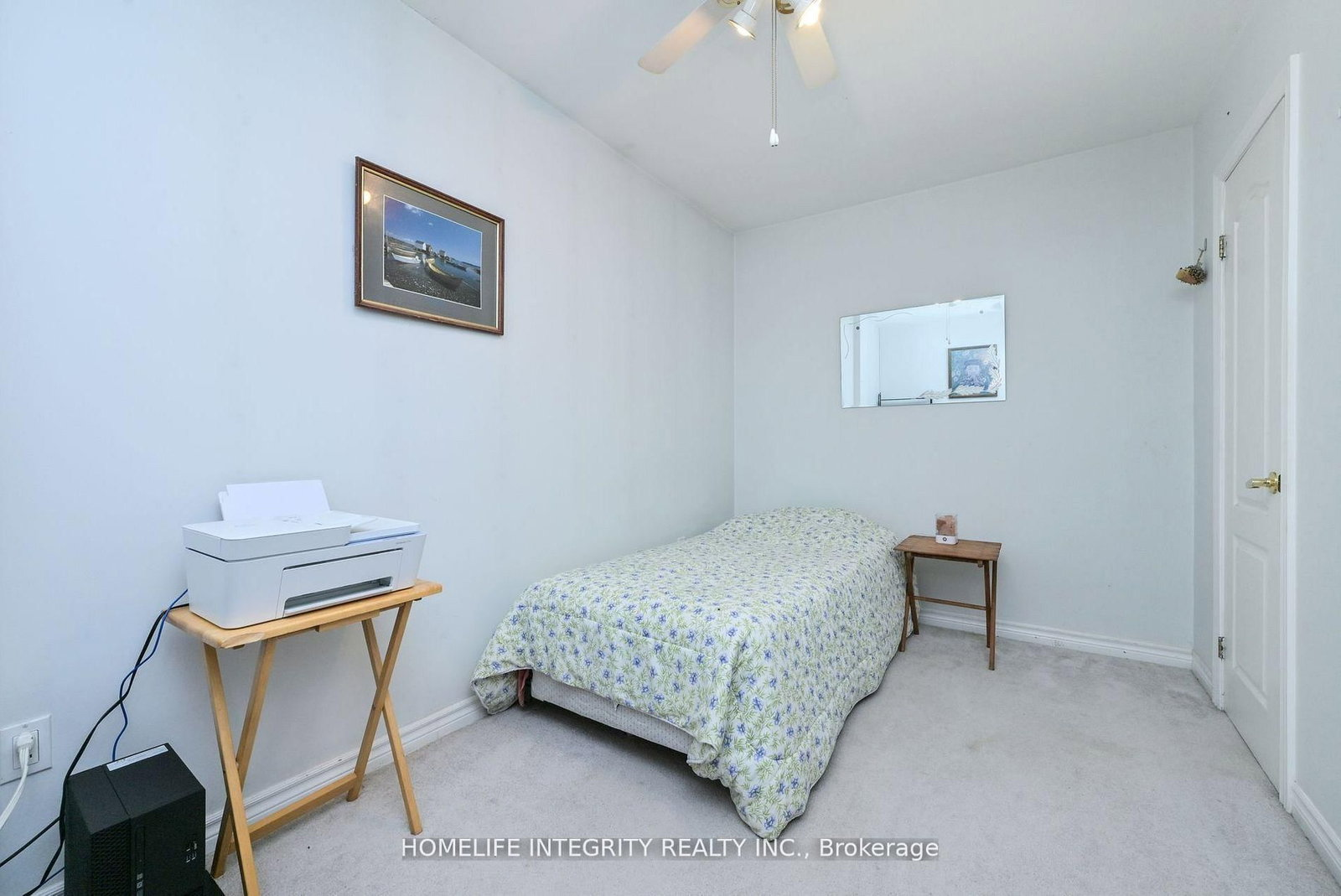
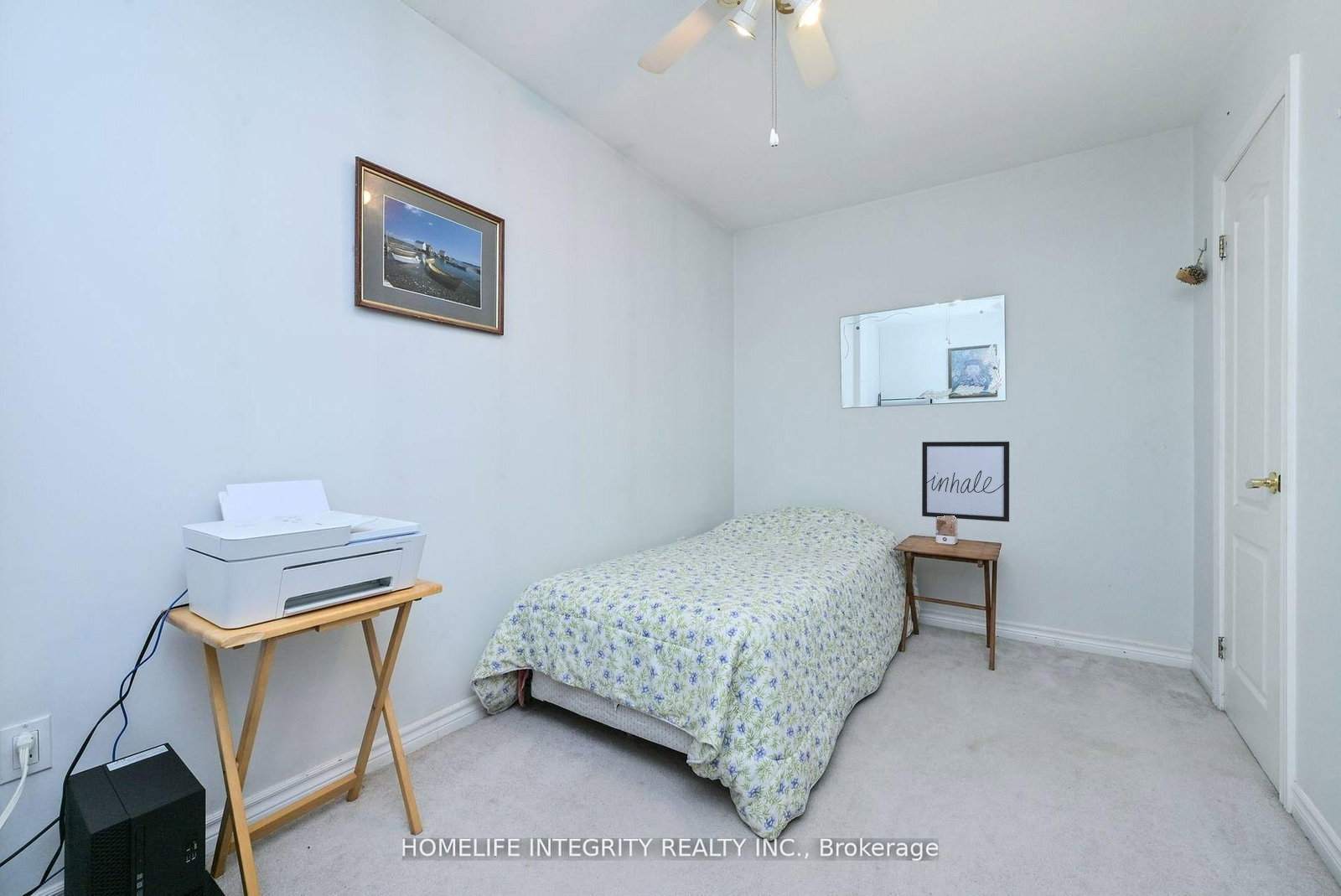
+ wall art [921,441,1010,523]
